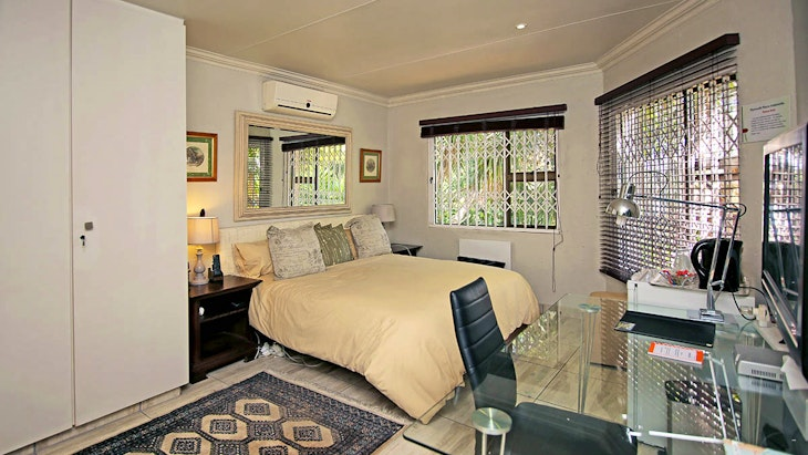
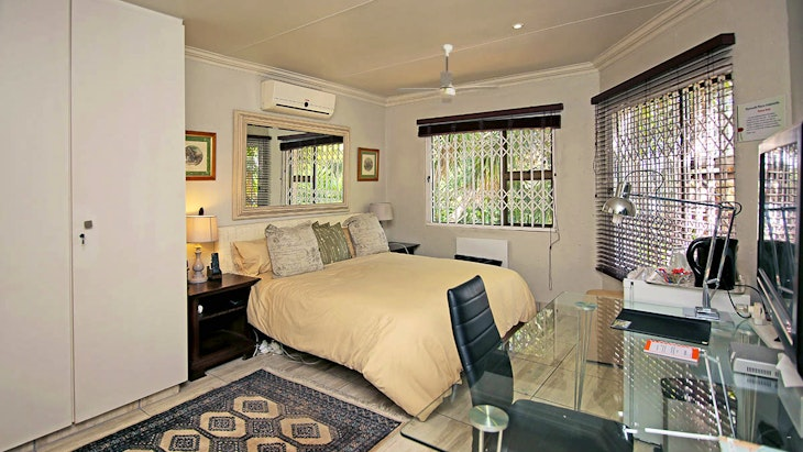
+ ceiling fan [396,44,499,104]
